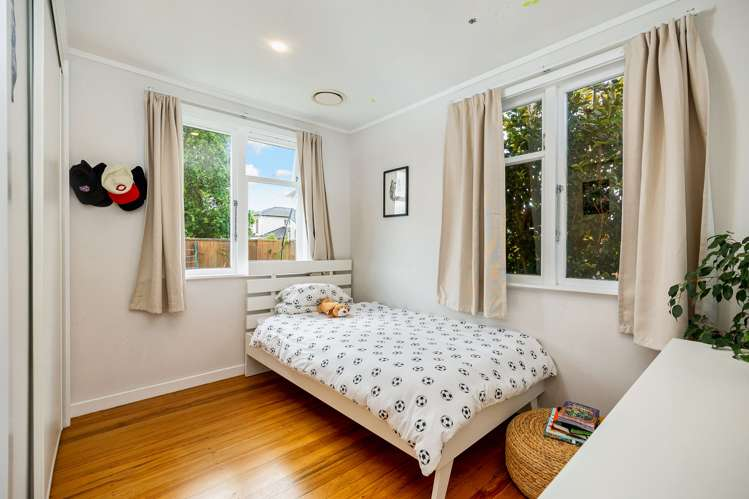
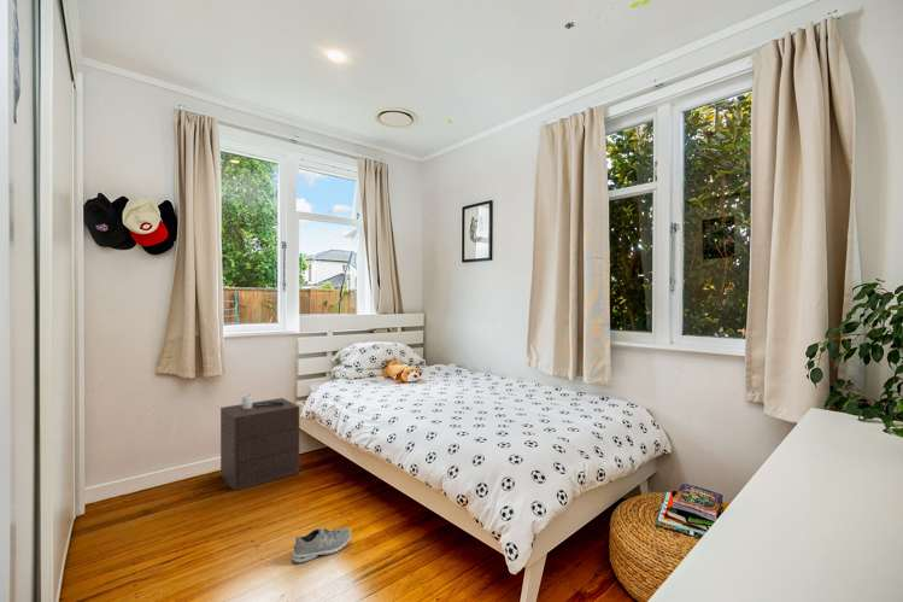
+ sneaker [291,526,352,563]
+ nightstand [219,393,300,492]
